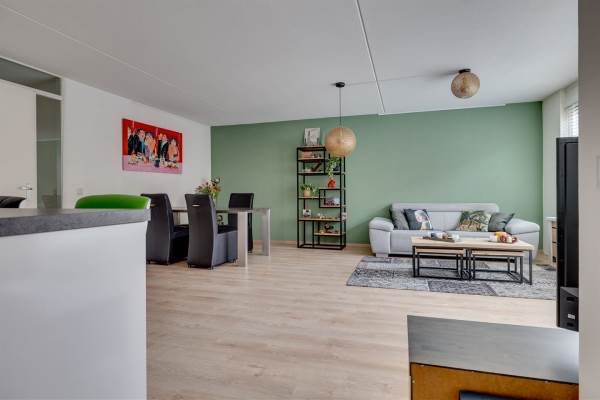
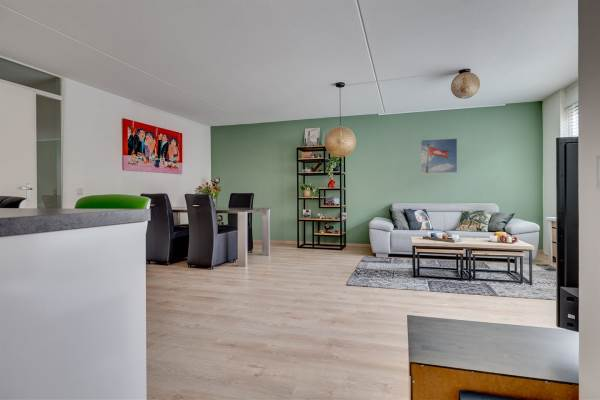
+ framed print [420,138,458,174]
